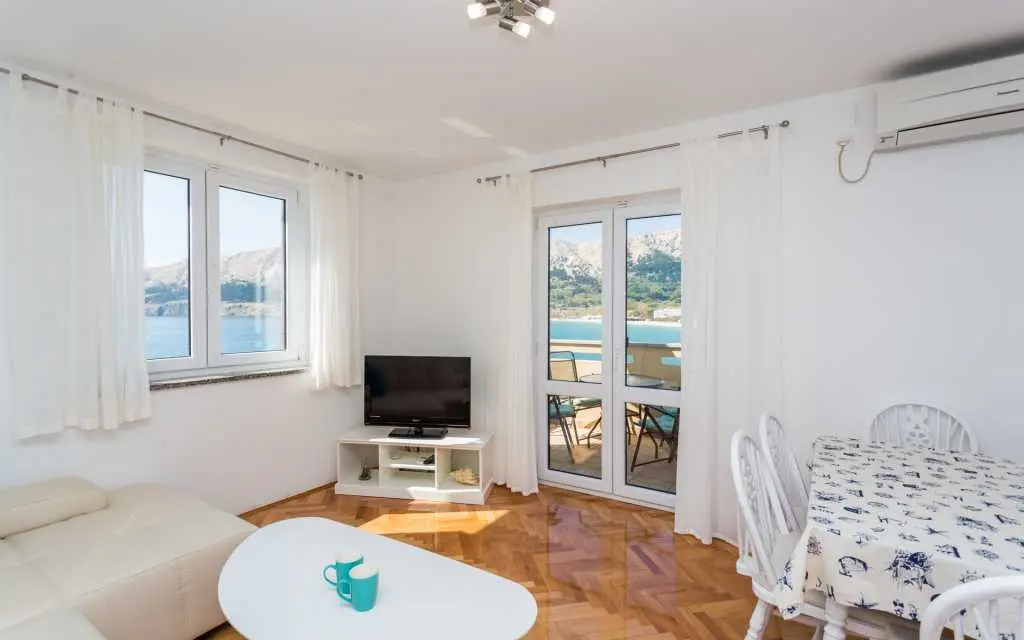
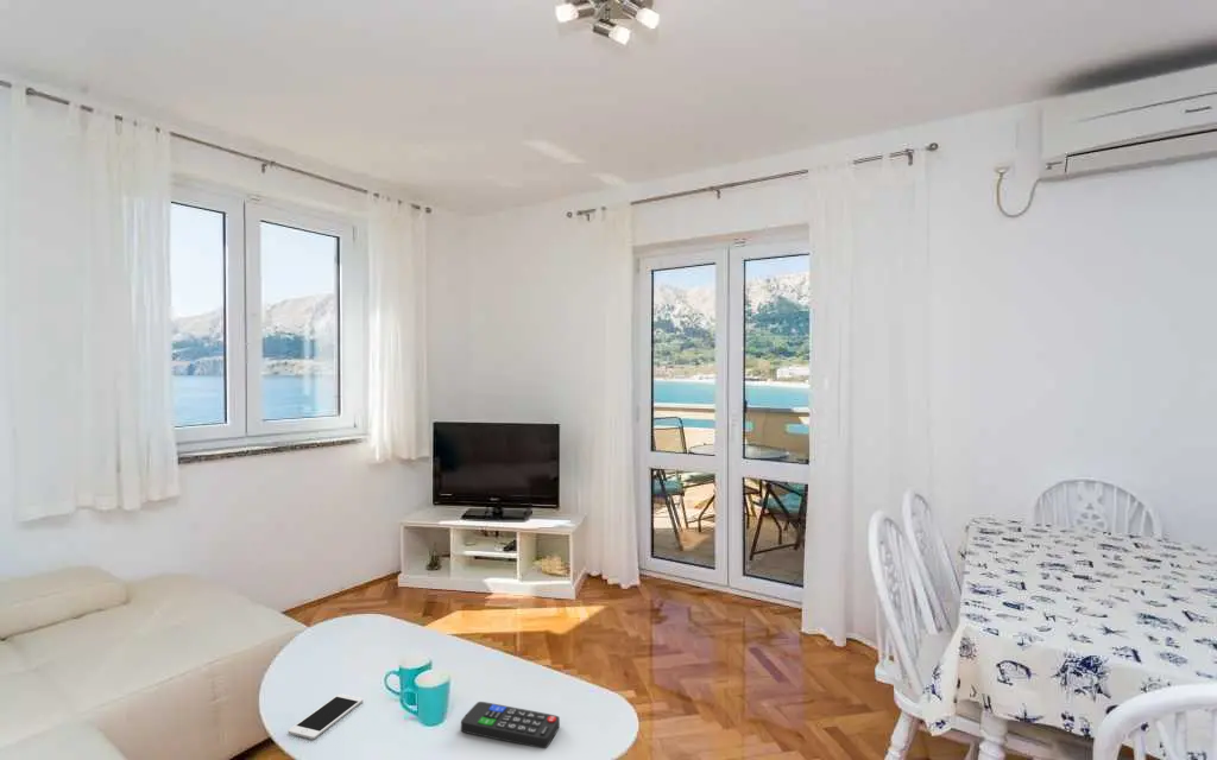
+ remote control [460,701,561,749]
+ cell phone [286,692,364,740]
